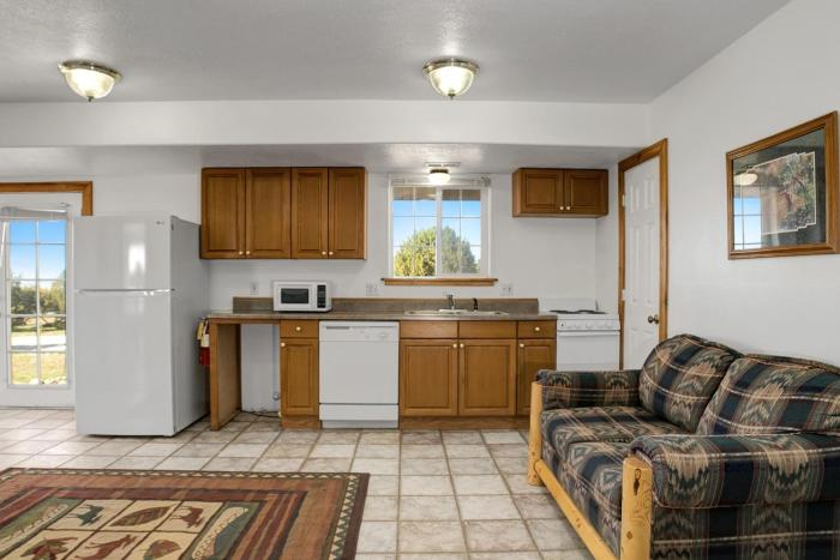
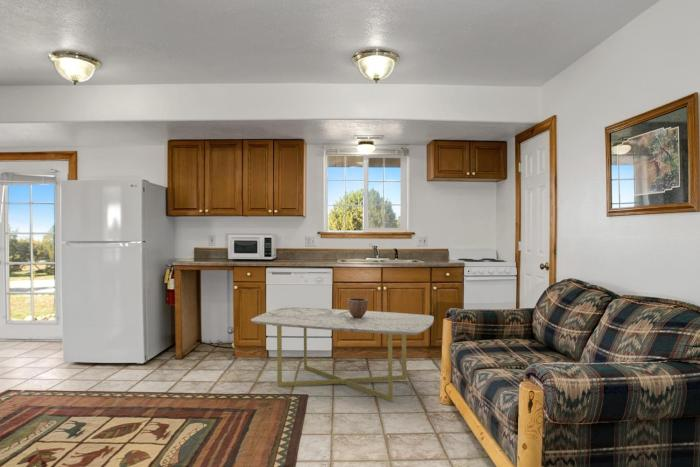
+ coffee table [250,306,435,403]
+ decorative bowl [347,297,369,318]
